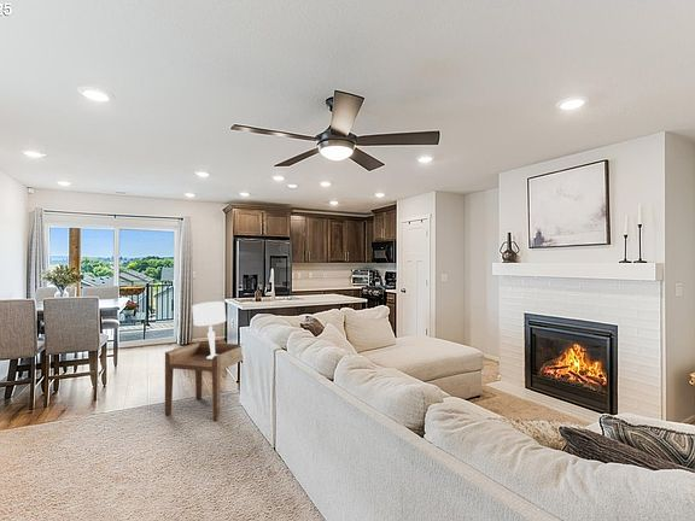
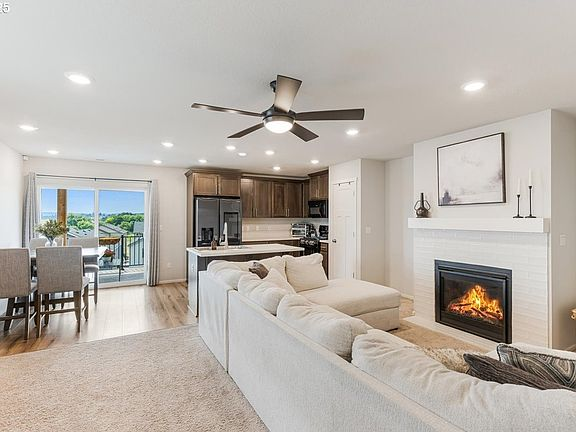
- table lamp [191,300,227,358]
- side table [164,341,243,422]
